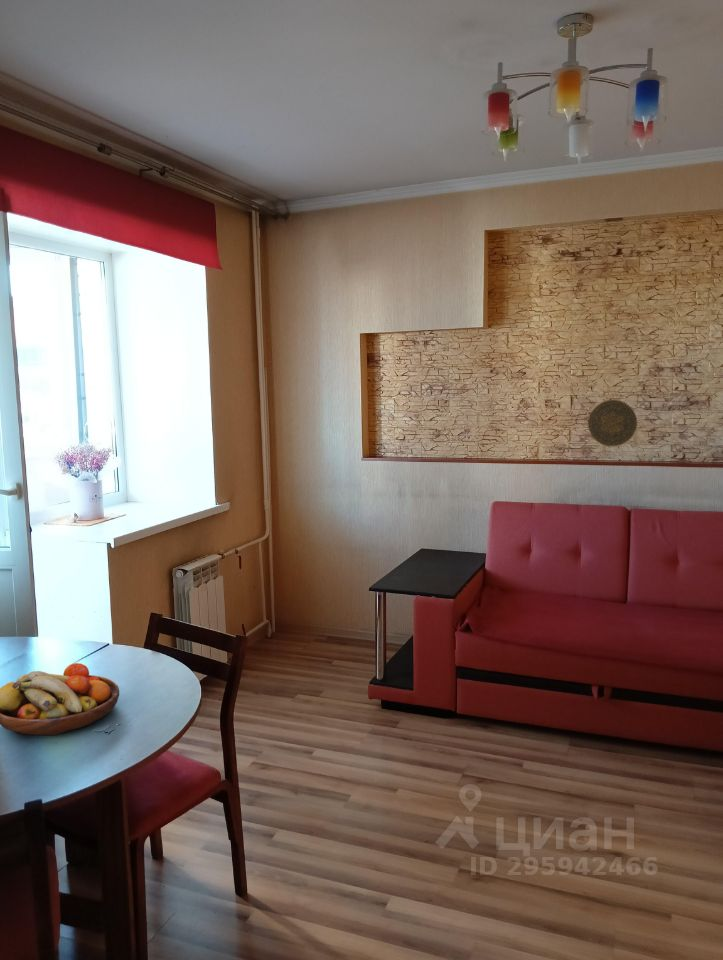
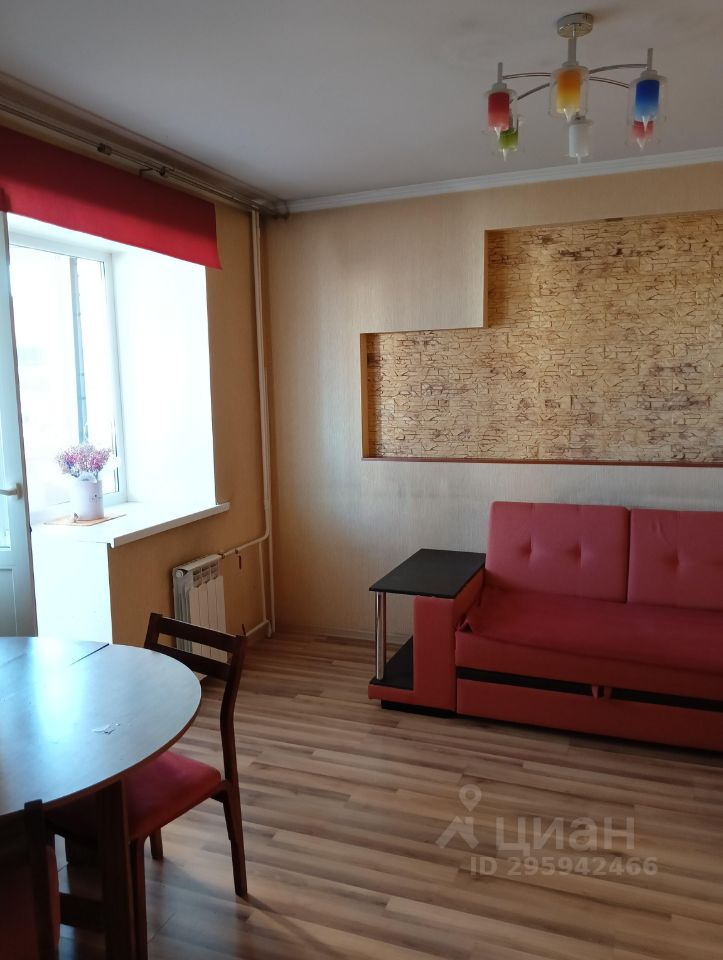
- decorative plate [587,399,638,448]
- fruit bowl [0,662,120,736]
